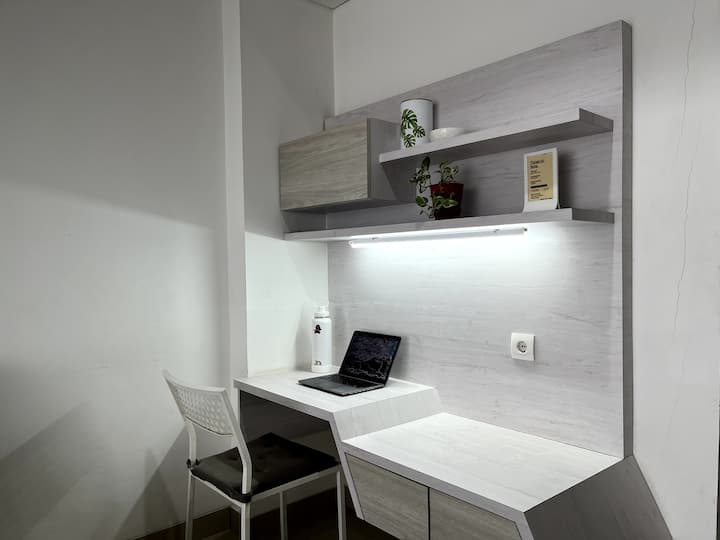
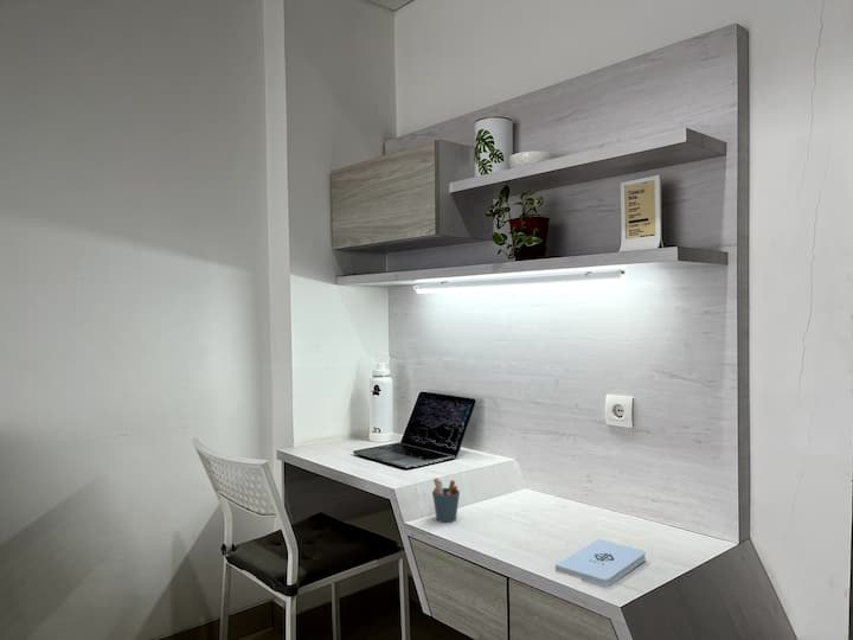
+ pen holder [431,478,461,524]
+ notepad [554,538,647,588]
